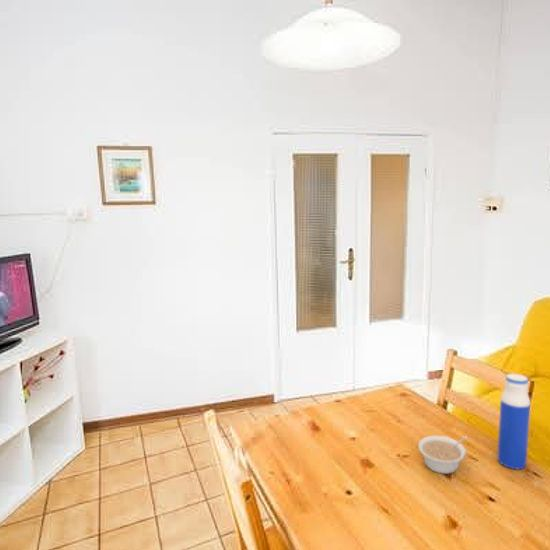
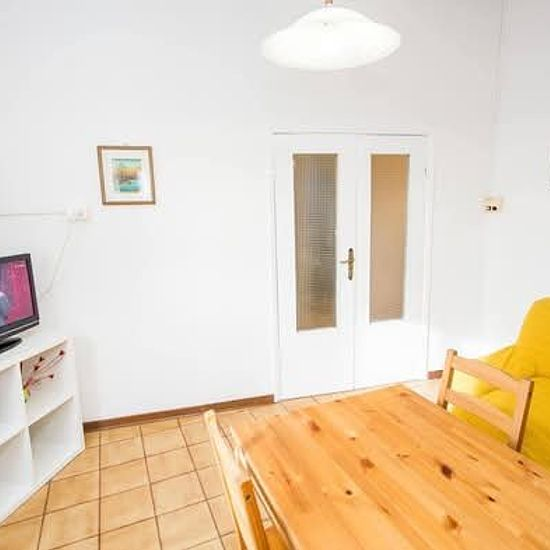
- water bottle [496,373,531,470]
- legume [417,434,469,475]
